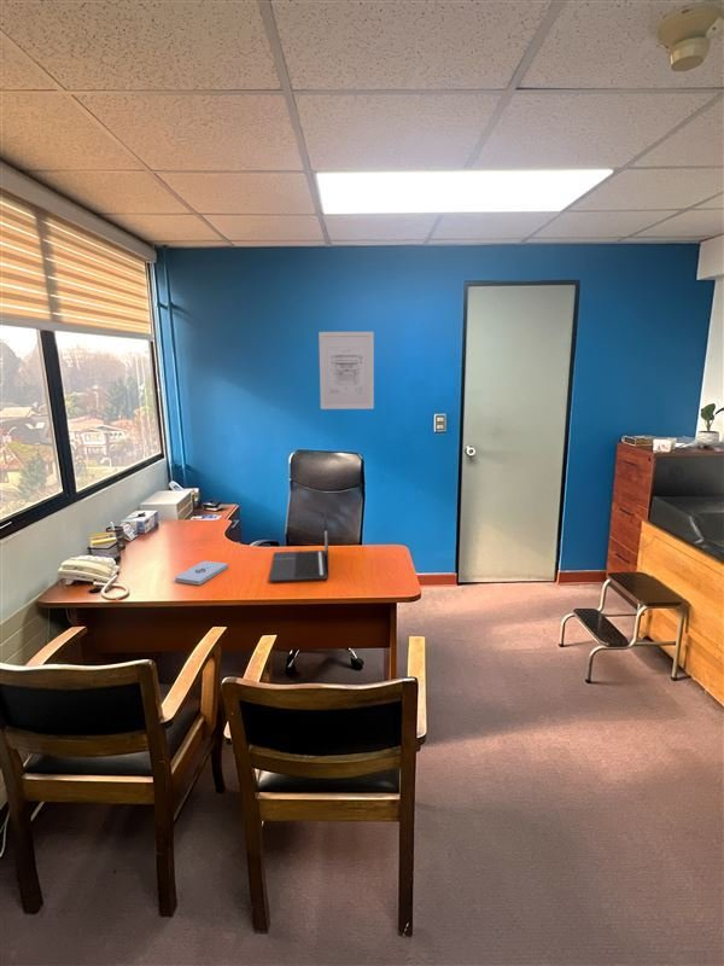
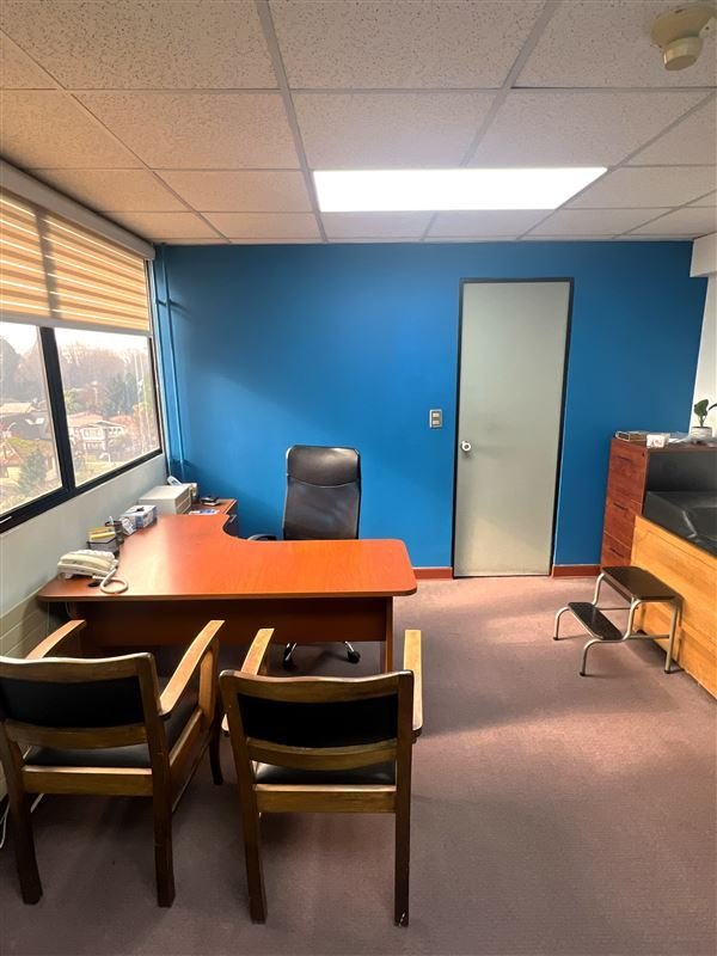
- wall art [317,331,375,411]
- laptop [268,502,329,583]
- notepad [174,560,229,586]
